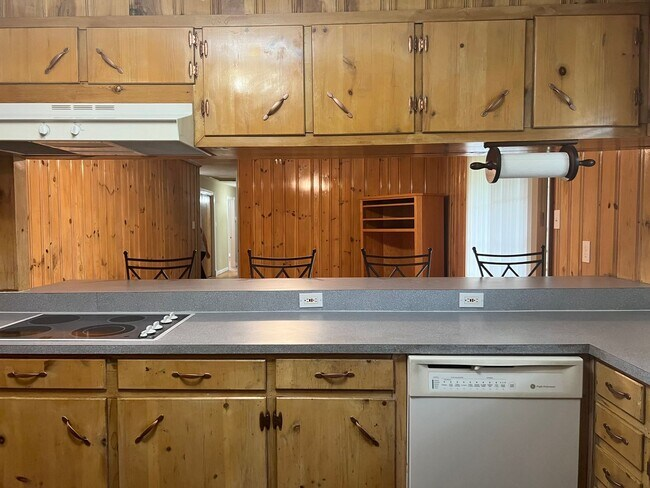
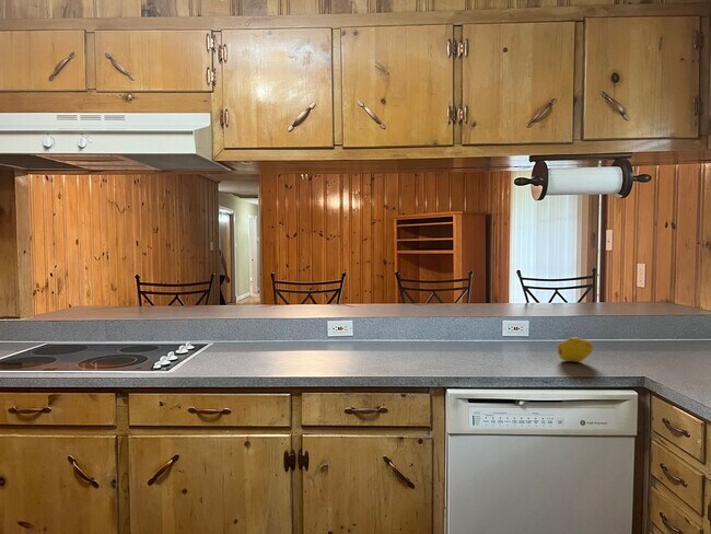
+ fruit [557,336,594,363]
